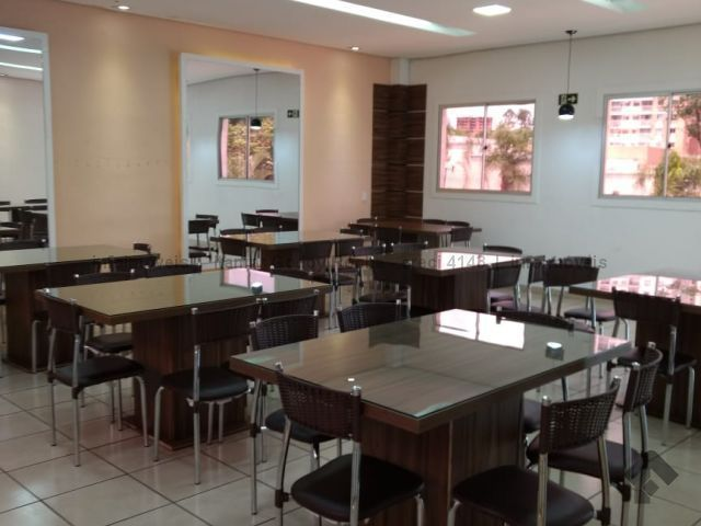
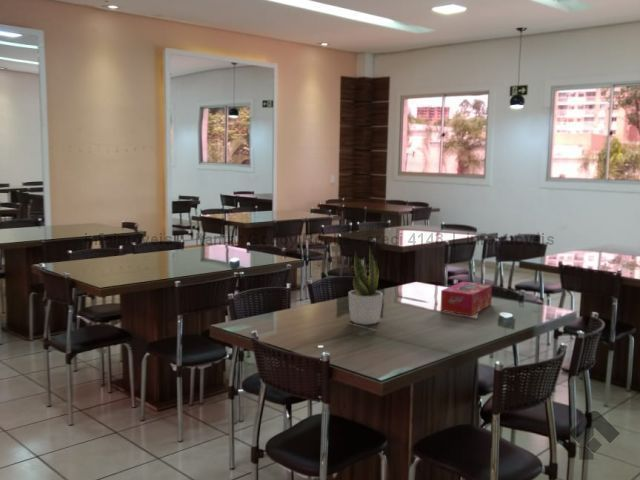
+ tissue box [439,281,493,317]
+ potted plant [347,243,384,326]
